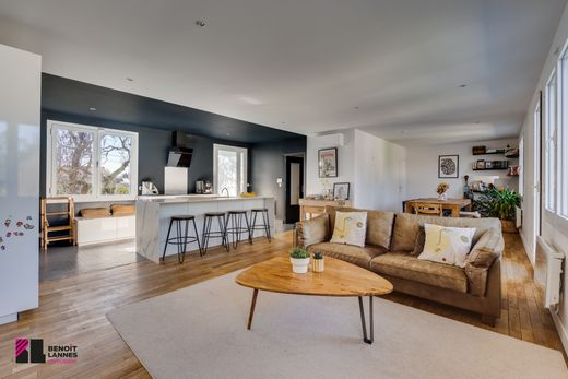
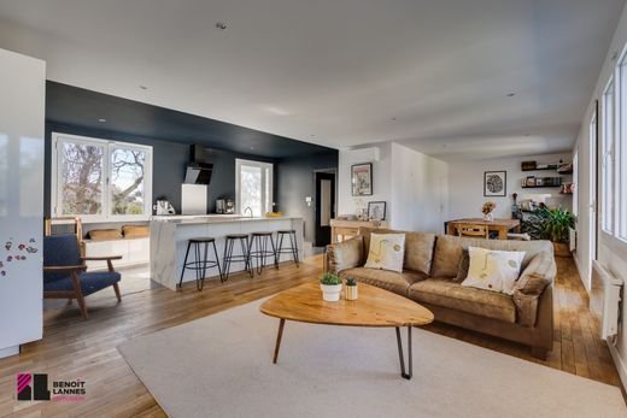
+ armchair [42,231,123,320]
